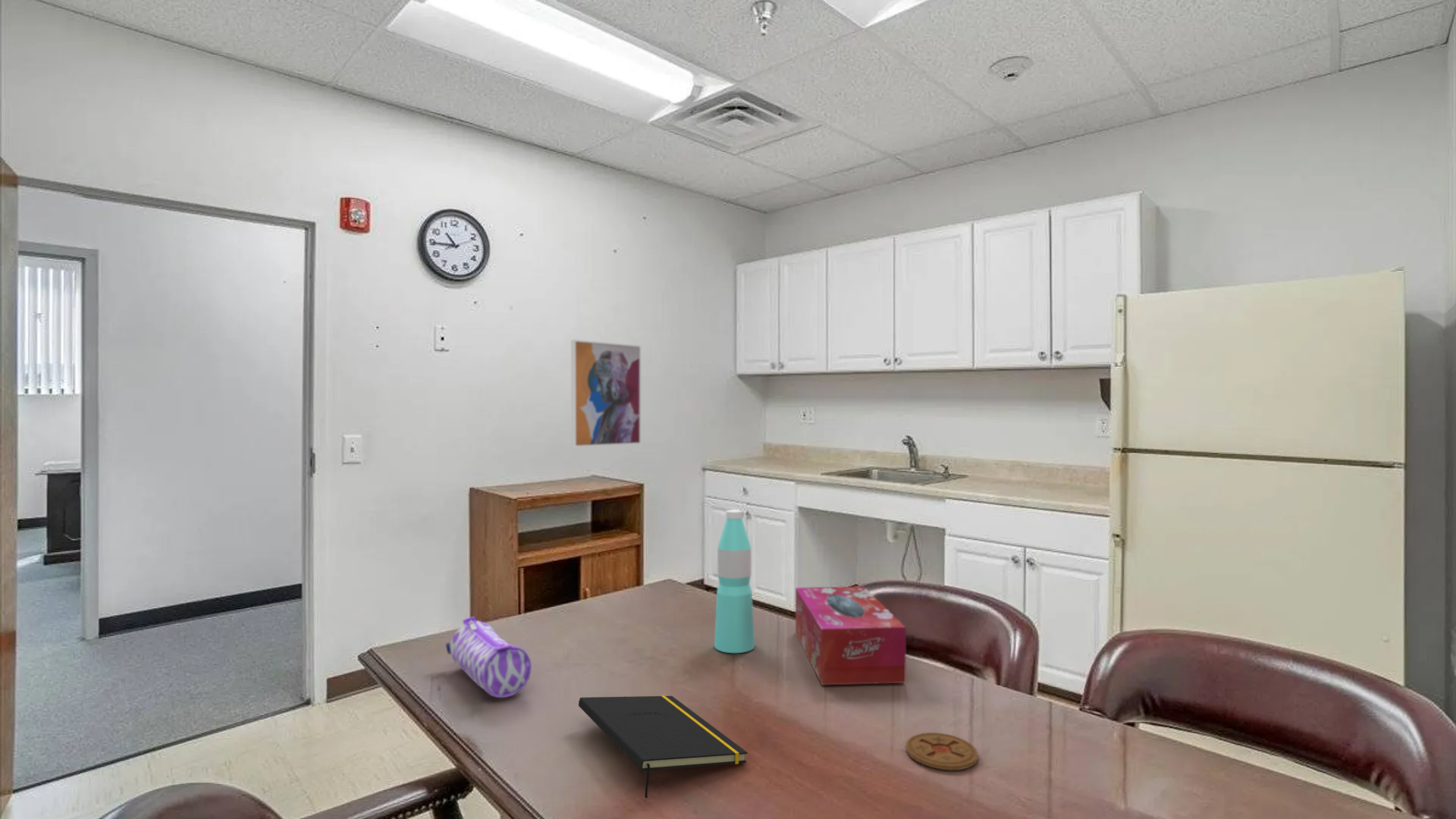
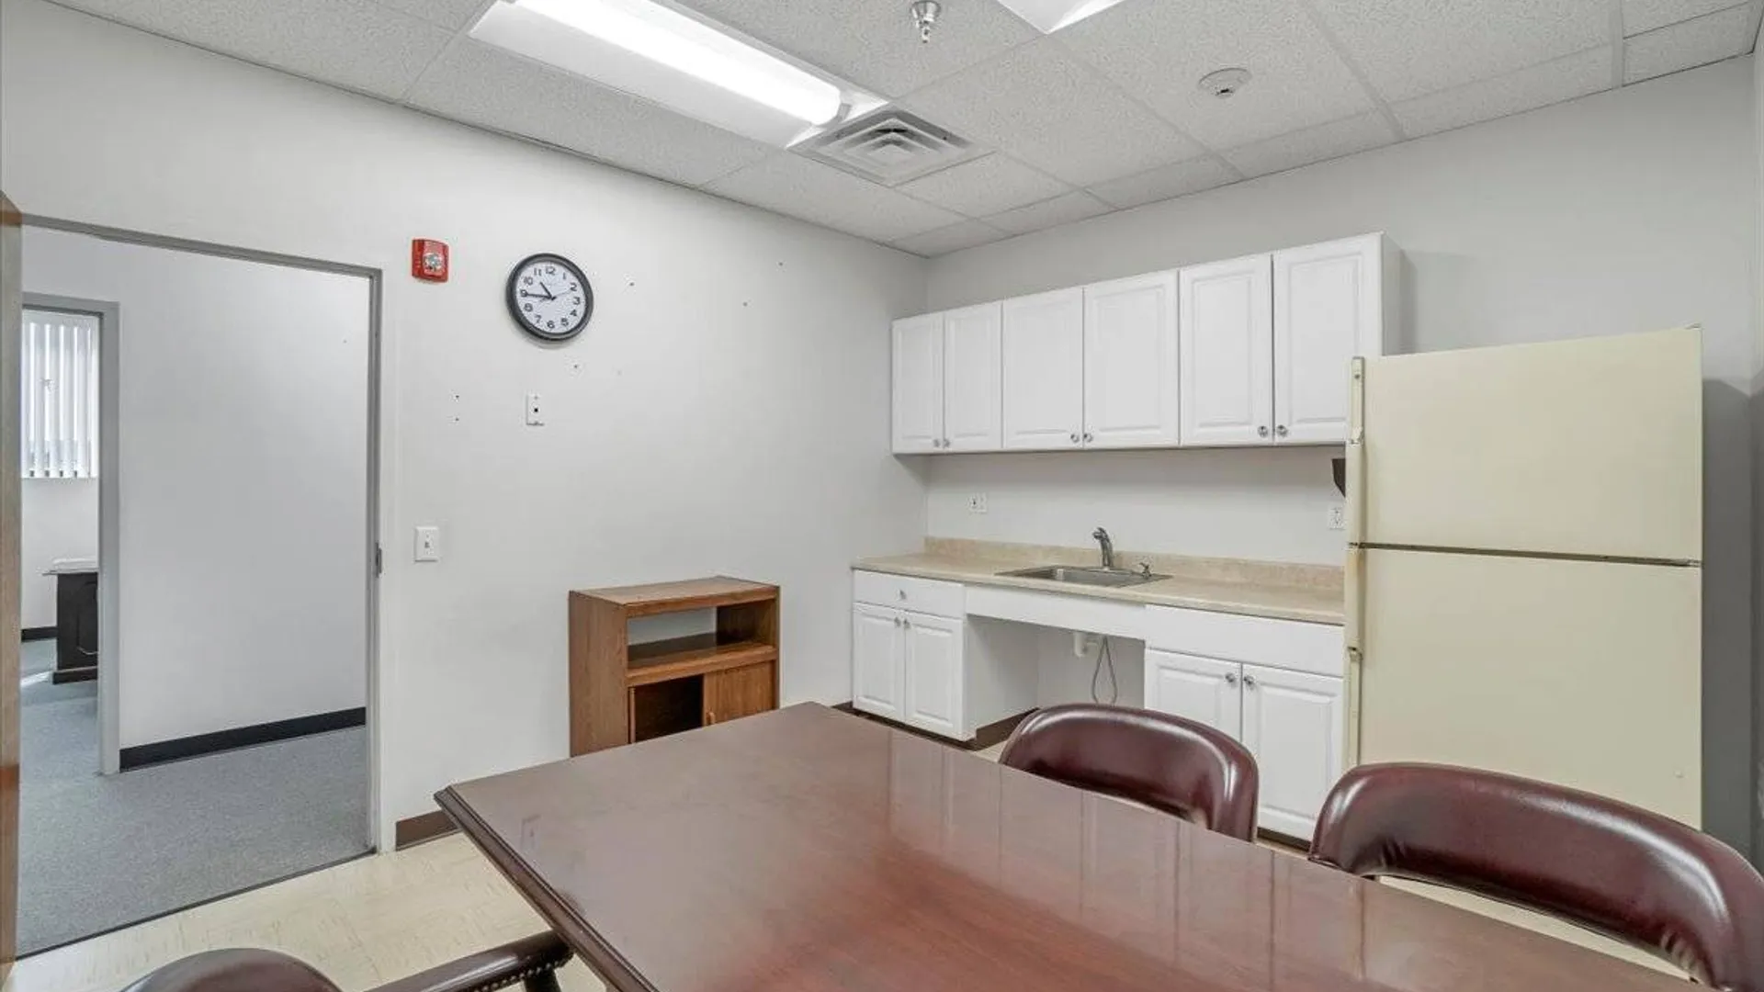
- notepad [578,695,748,799]
- water bottle [714,509,755,654]
- tissue box [795,585,906,686]
- pencil case [445,616,532,698]
- wall art [570,339,642,448]
- coaster [905,732,979,770]
